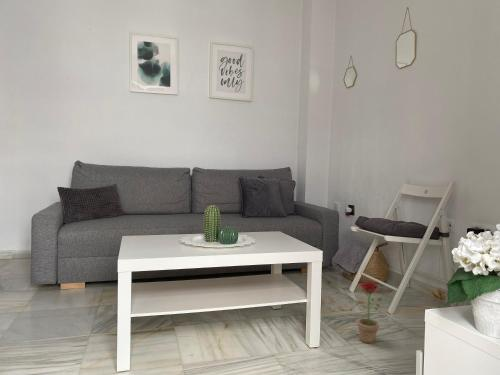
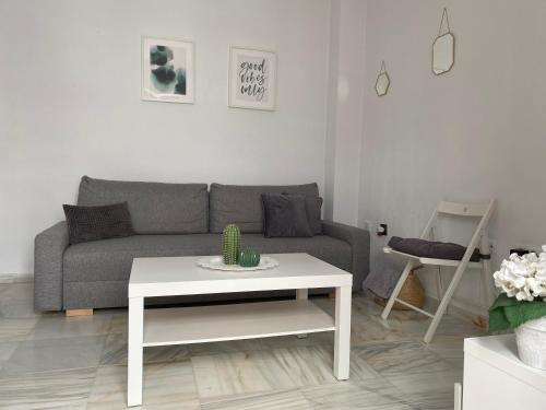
- decorative plant [347,281,383,345]
